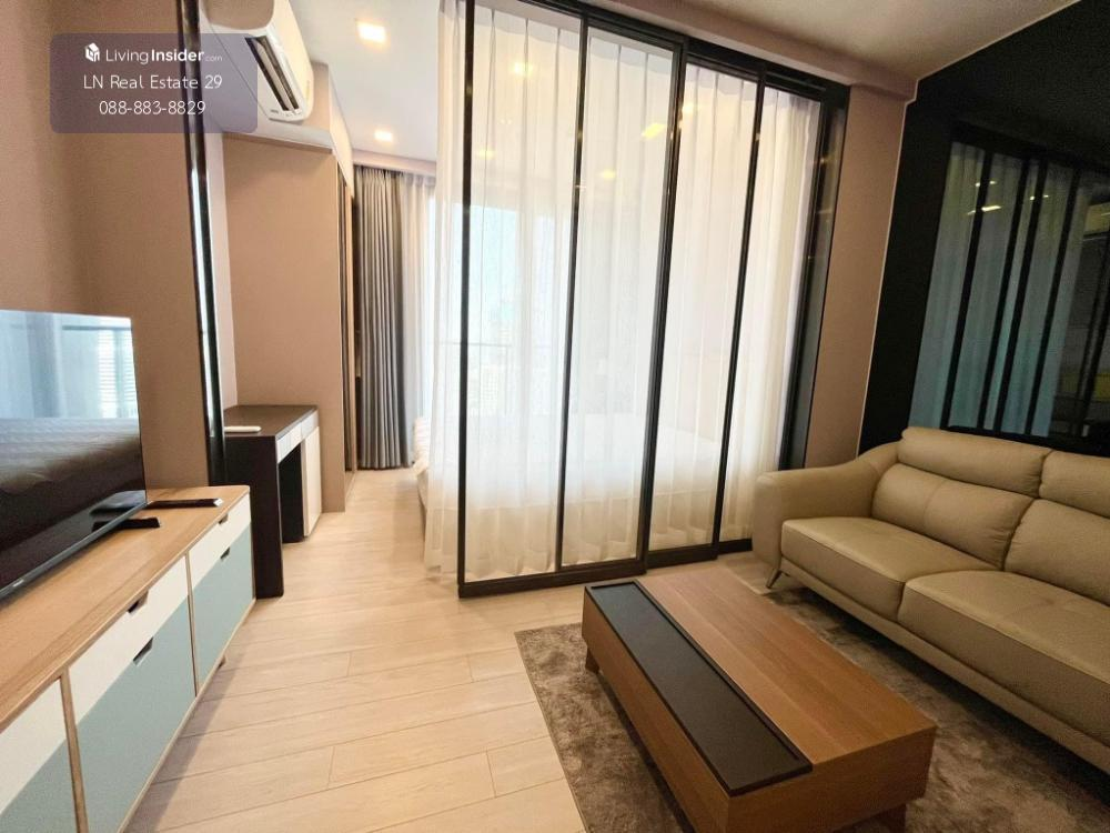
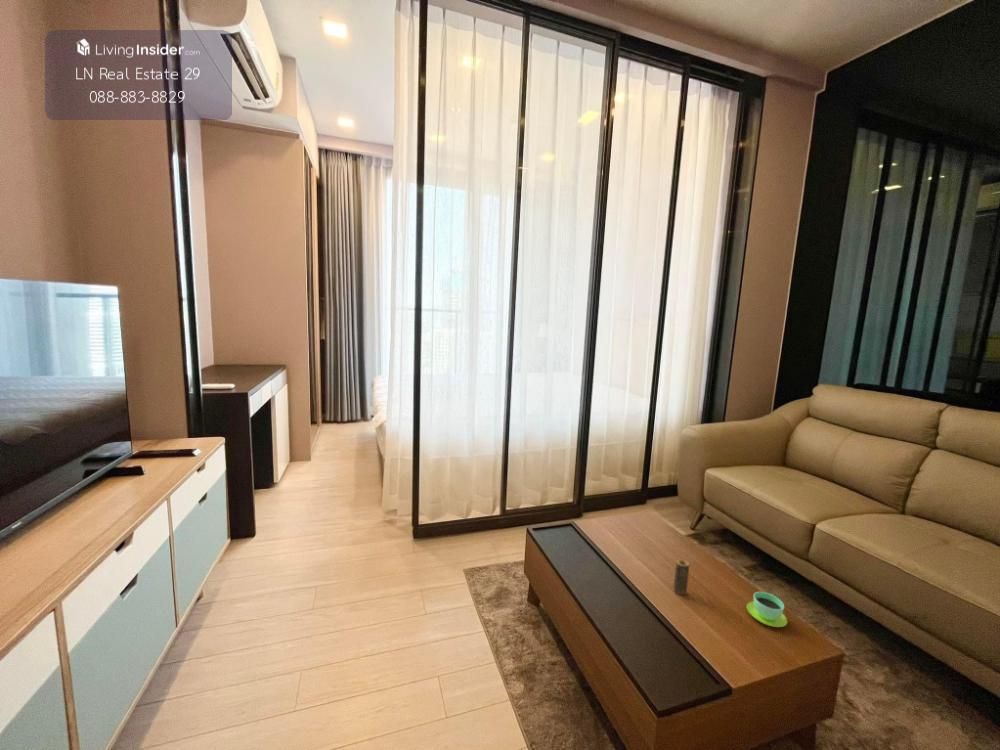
+ candle [672,559,690,596]
+ cup [746,591,788,628]
